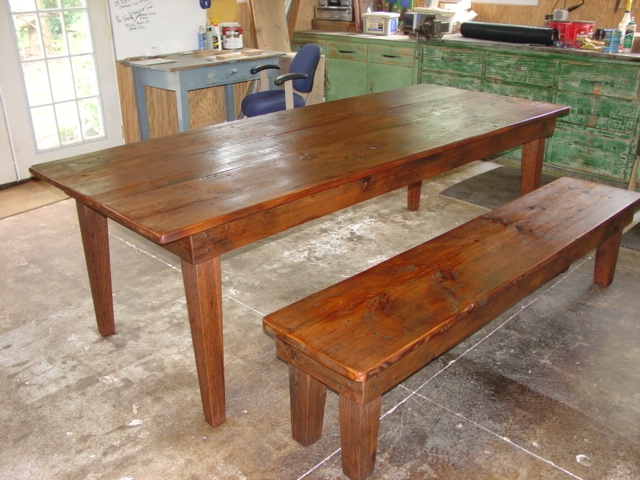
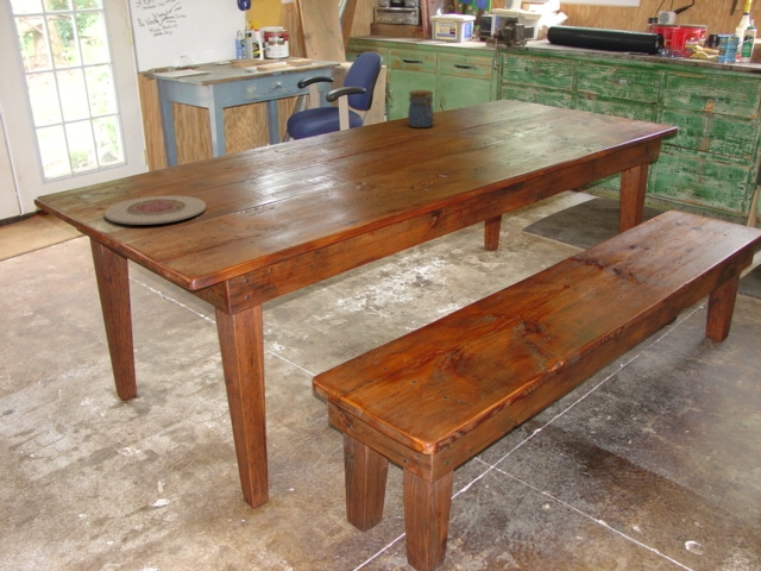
+ jar [407,89,435,128]
+ plate [103,195,207,226]
